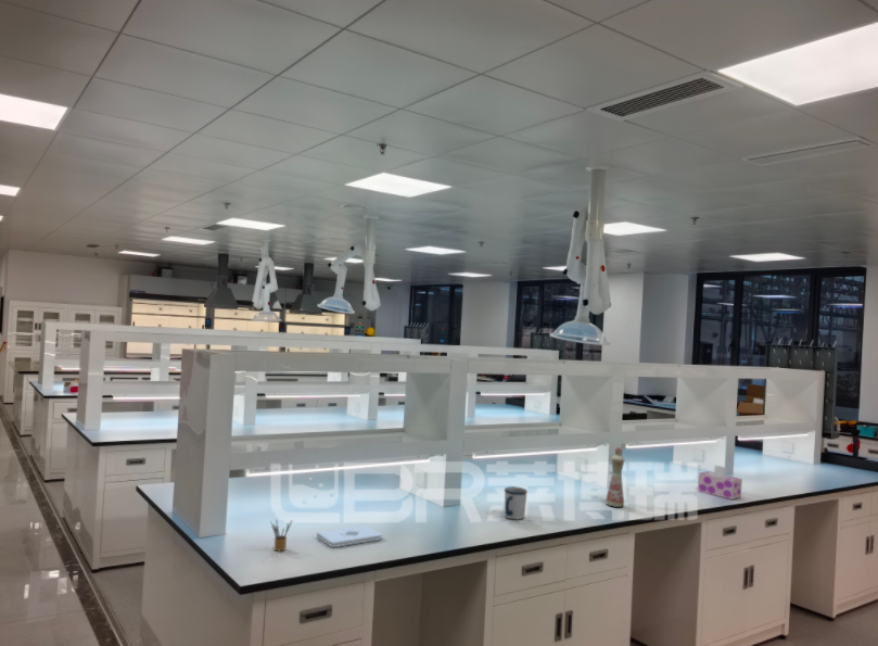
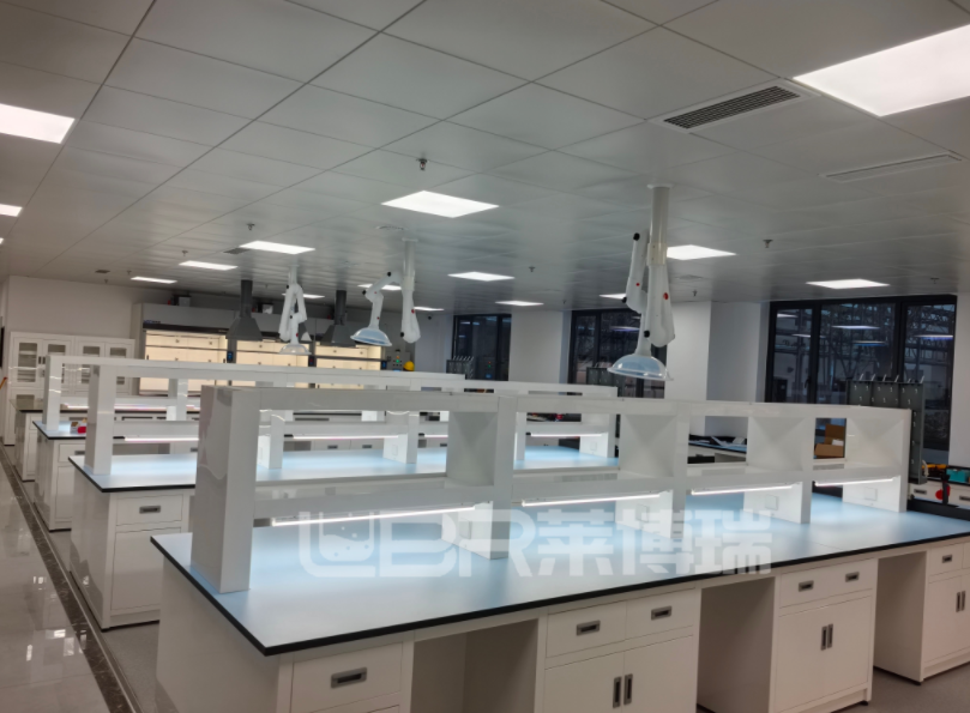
- pencil box [270,518,293,553]
- mug [504,485,529,521]
- tissue box [697,465,743,501]
- bottle [605,446,626,508]
- notepad [316,524,383,548]
